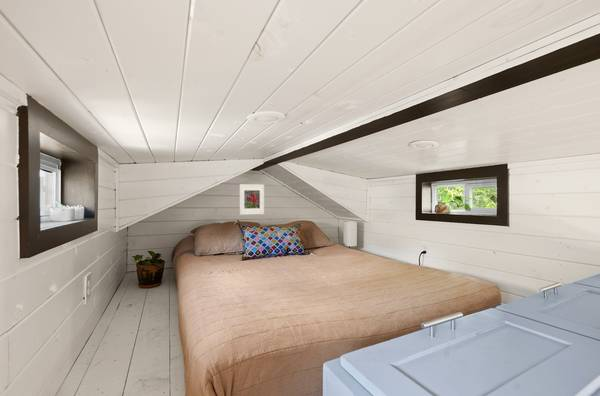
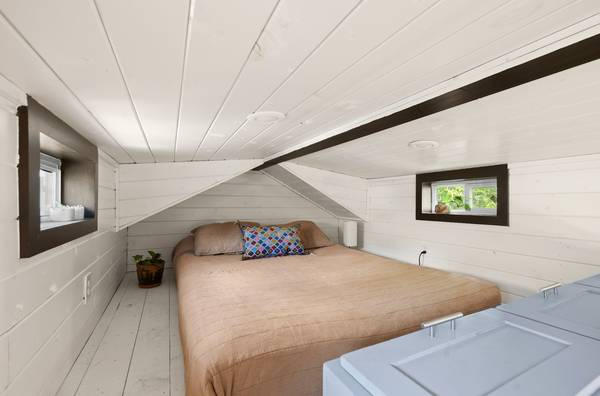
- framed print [239,183,265,216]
